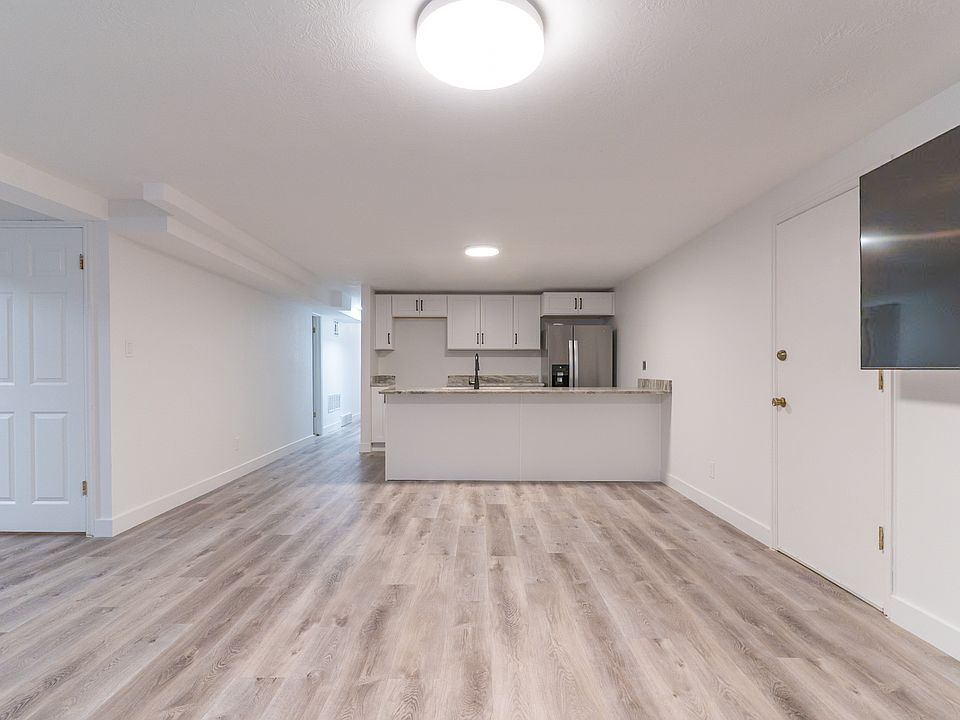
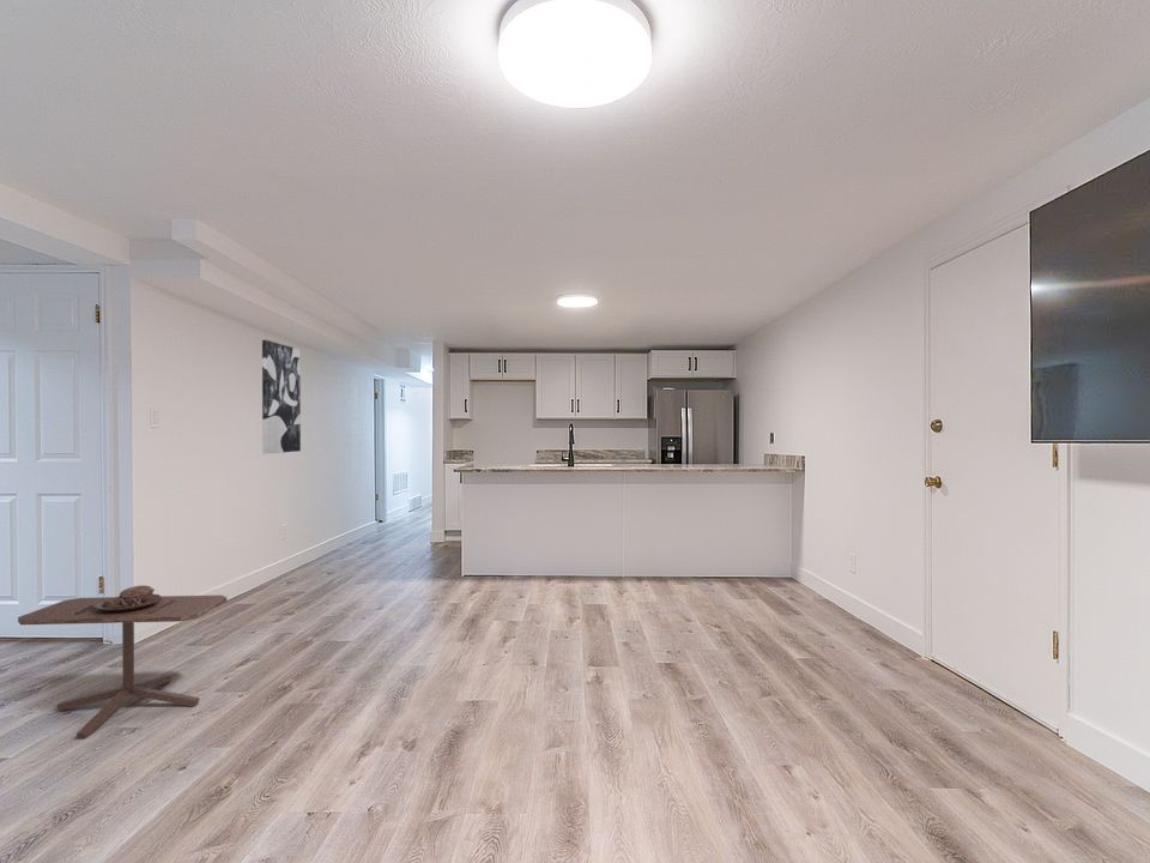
+ side table [17,585,228,741]
+ wall art [261,339,302,455]
